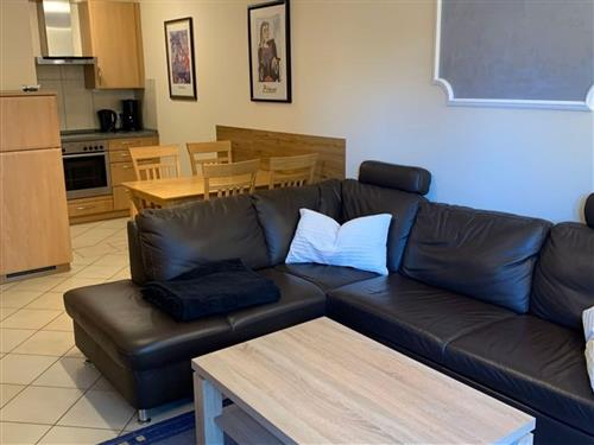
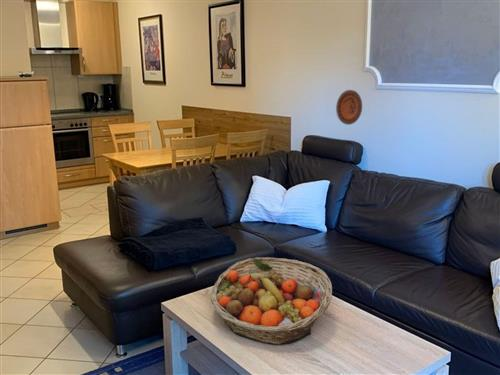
+ decorative plate [335,89,363,126]
+ fruit basket [210,256,333,345]
